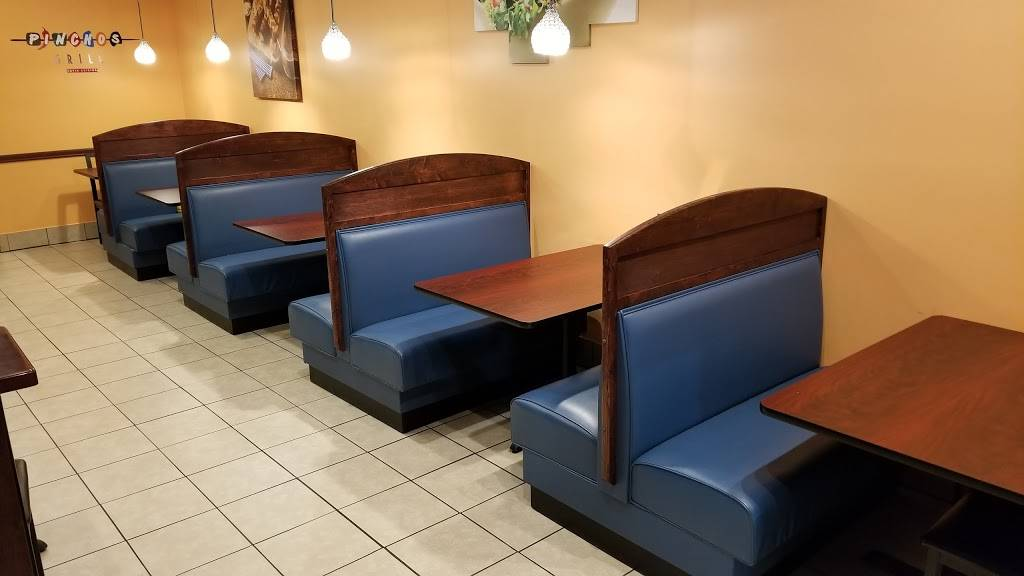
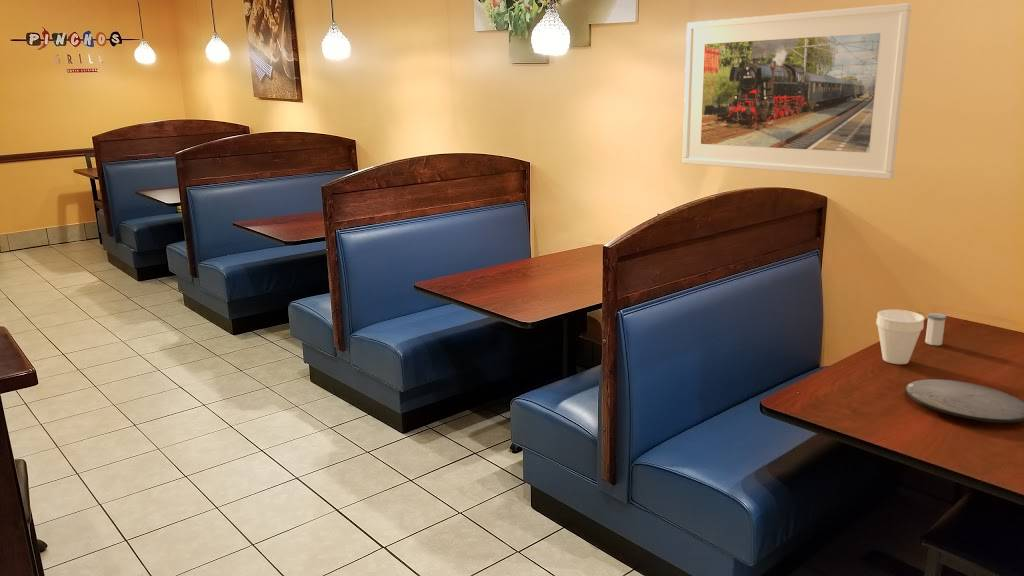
+ salt shaker [924,312,947,346]
+ cup [875,309,925,365]
+ plate [905,378,1024,424]
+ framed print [681,2,912,180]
